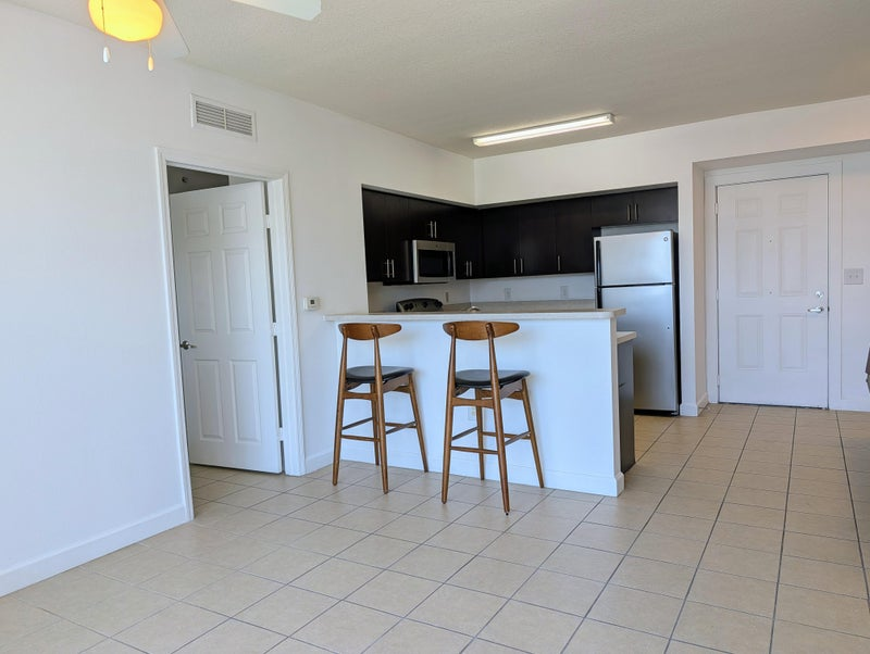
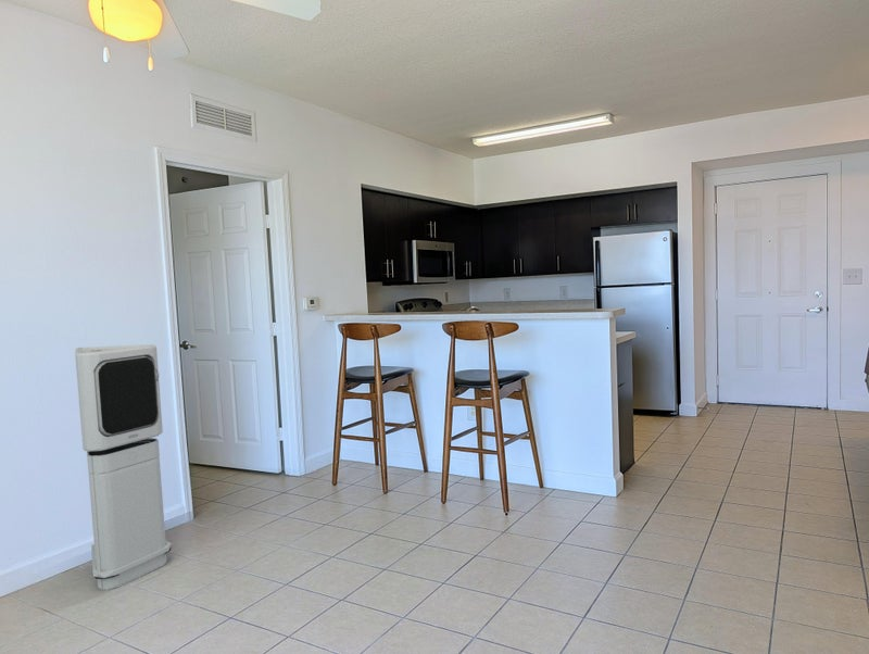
+ air purifier [74,343,173,591]
